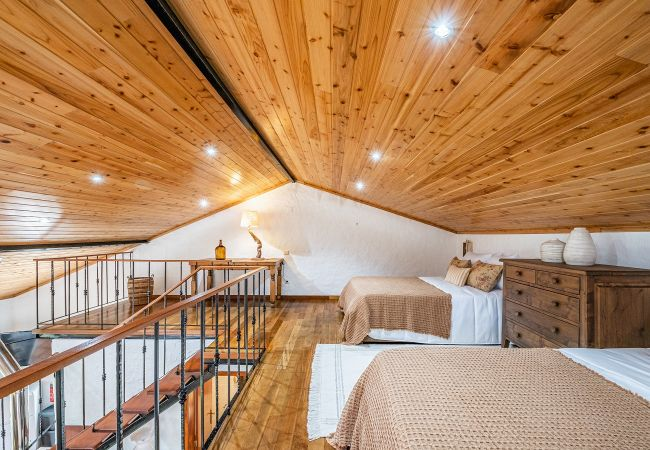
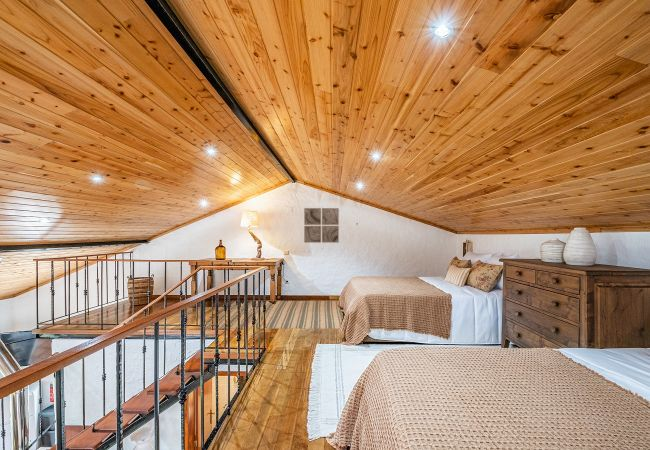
+ rug [196,300,344,330]
+ wall art [303,207,340,244]
